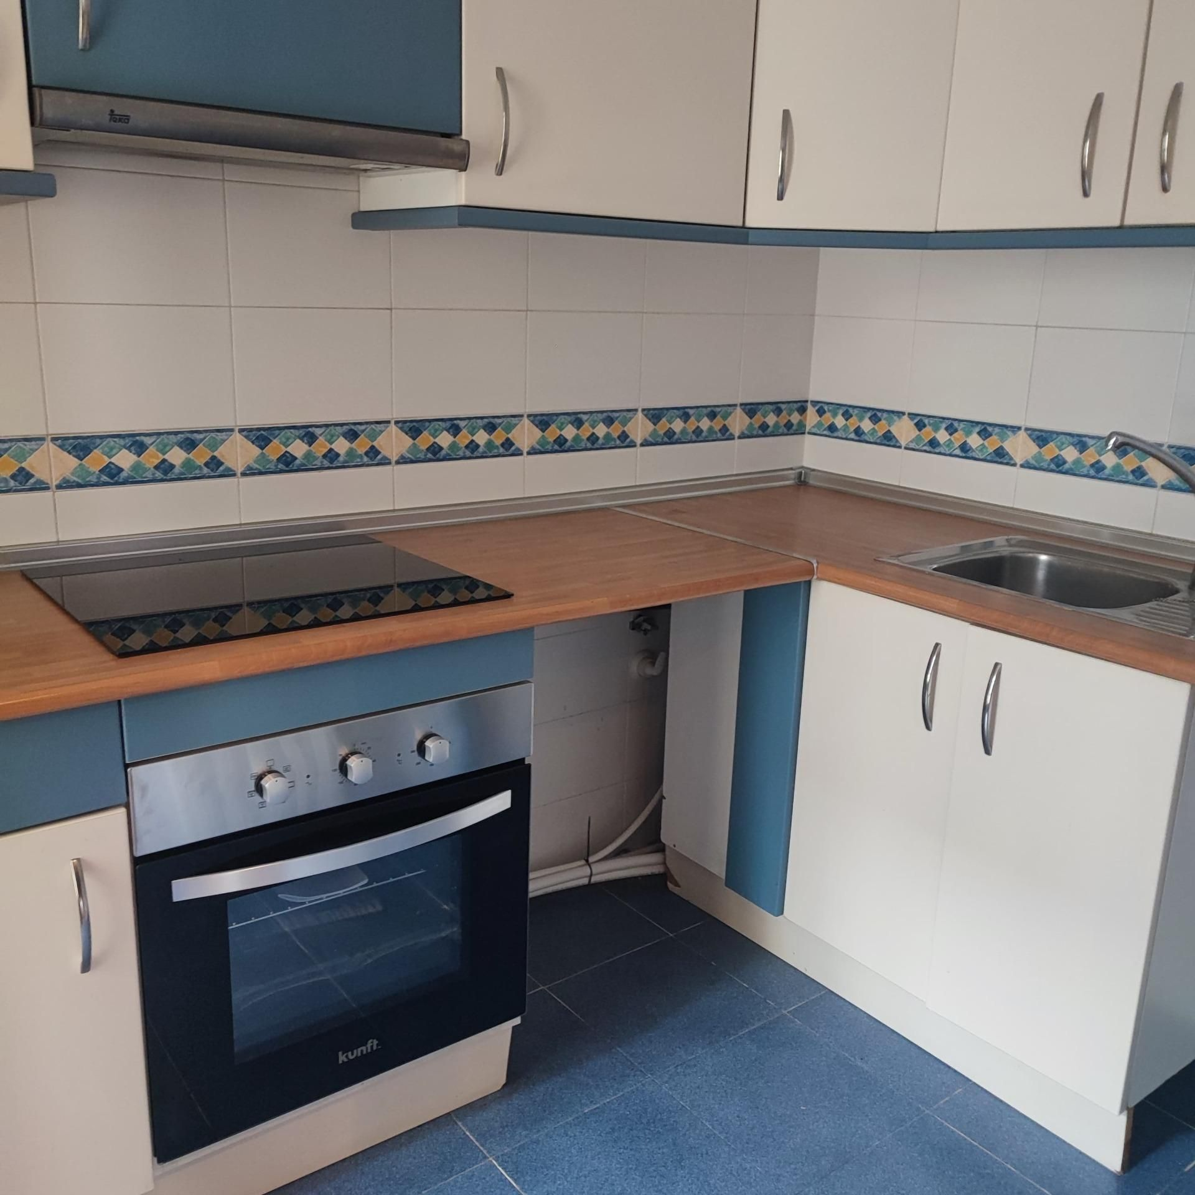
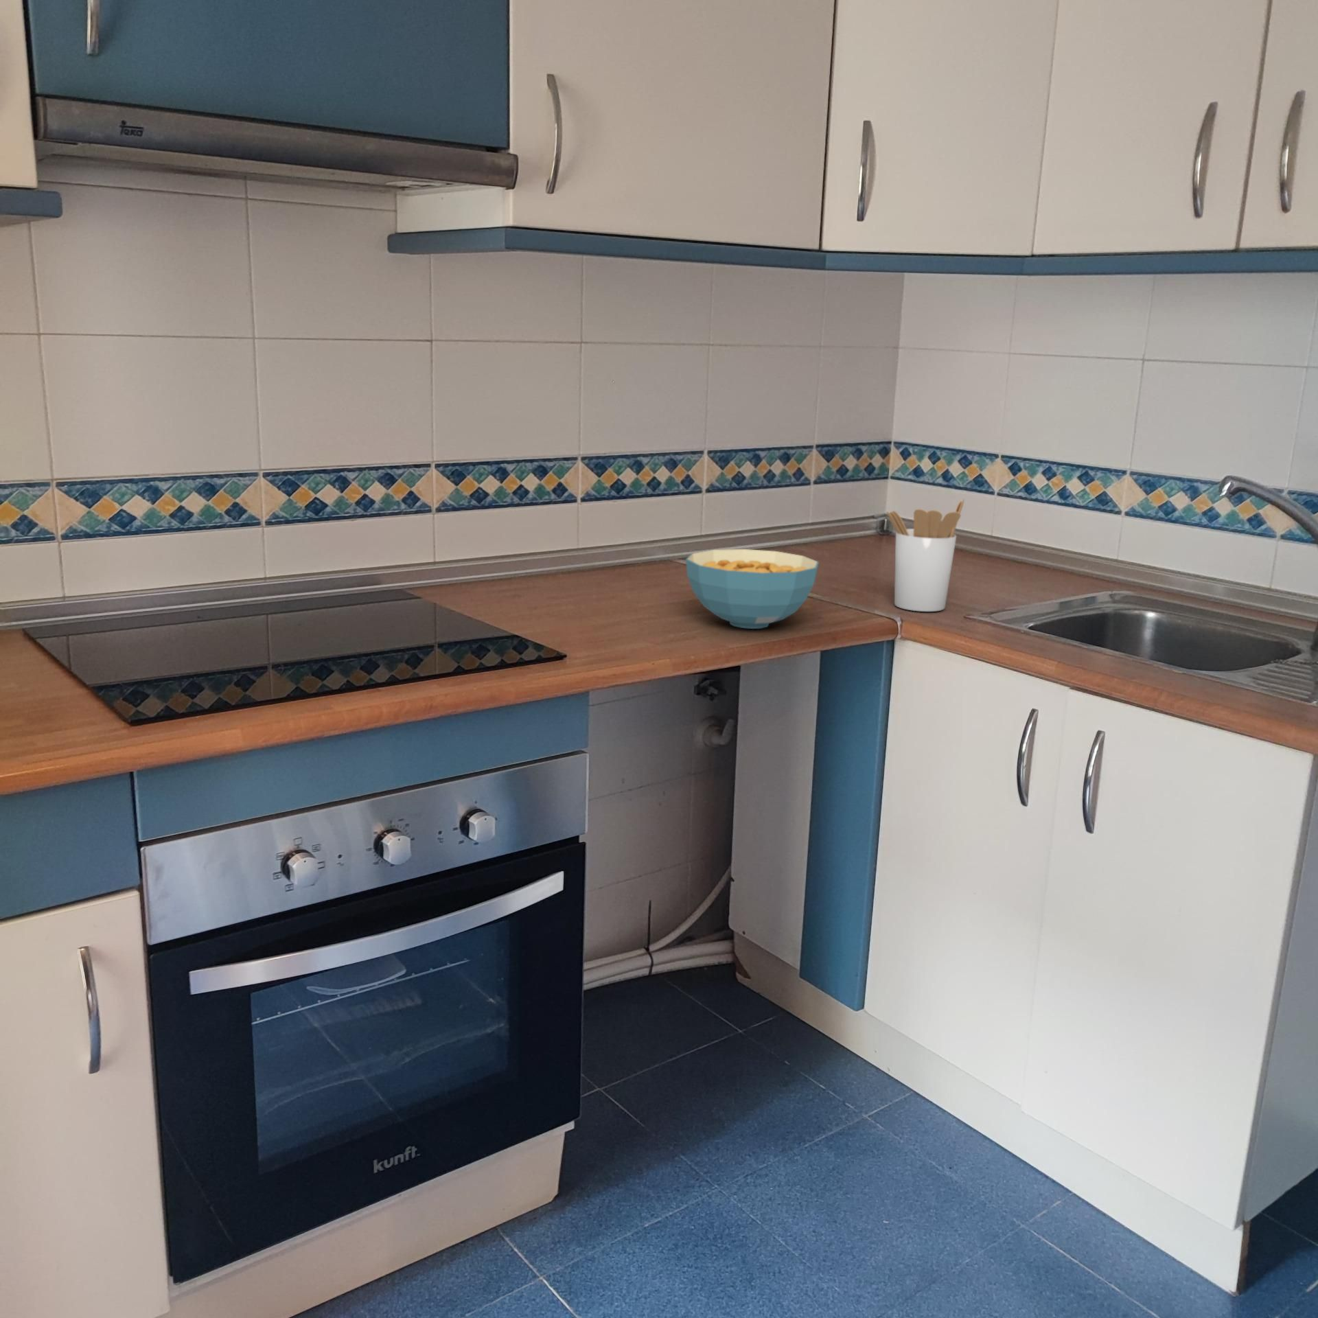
+ utensil holder [886,498,966,612]
+ cereal bowl [686,548,820,630]
